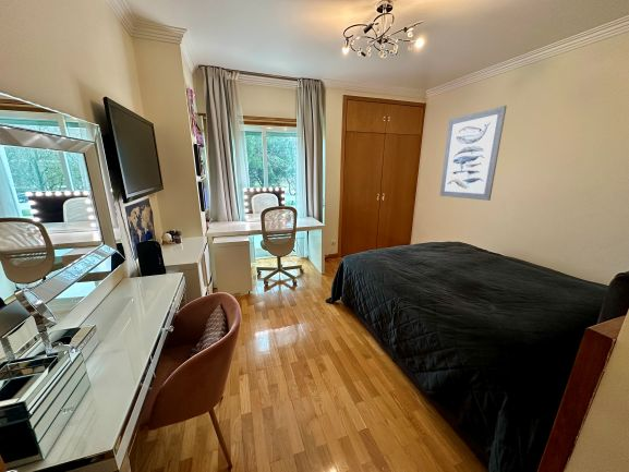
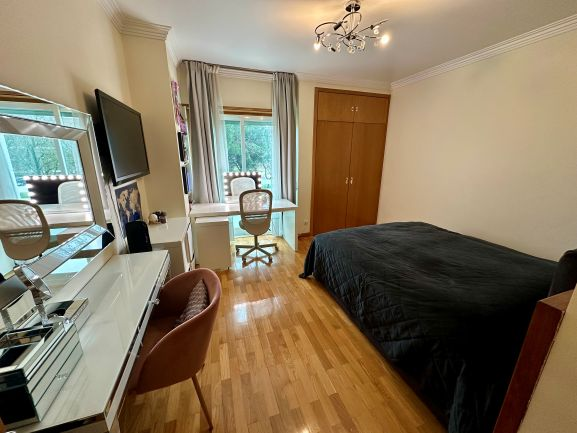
- wall art [439,105,508,202]
